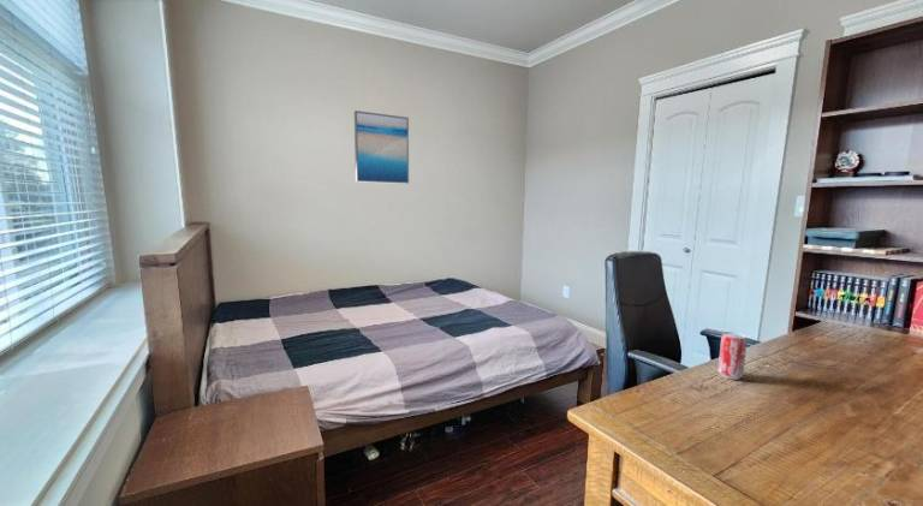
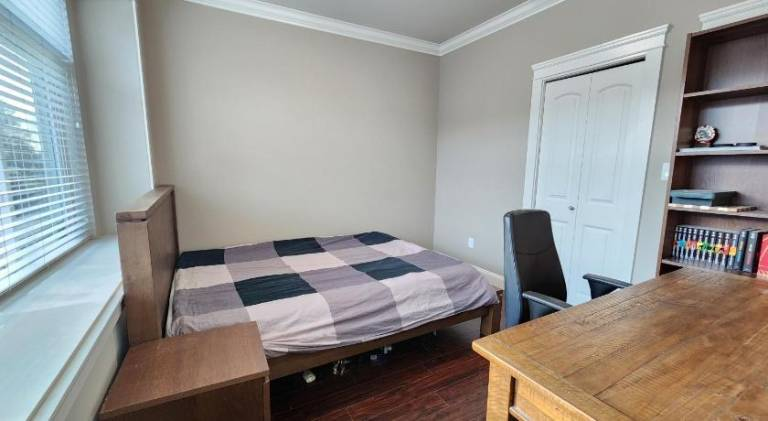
- wall art [353,109,410,185]
- beverage can [717,331,749,381]
